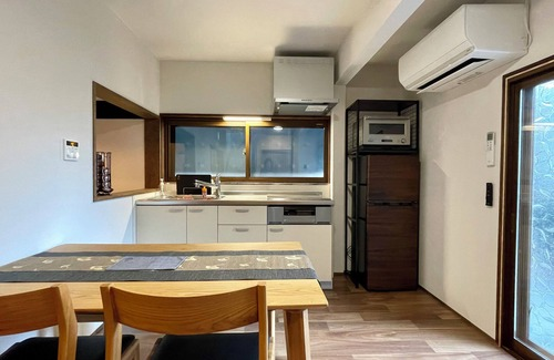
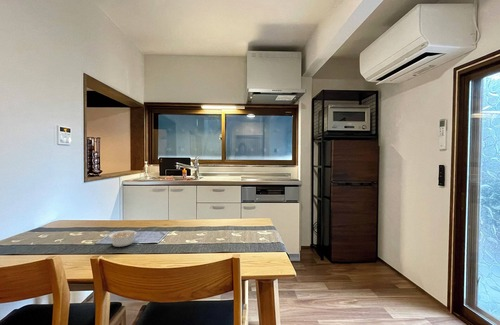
+ legume [107,228,141,248]
